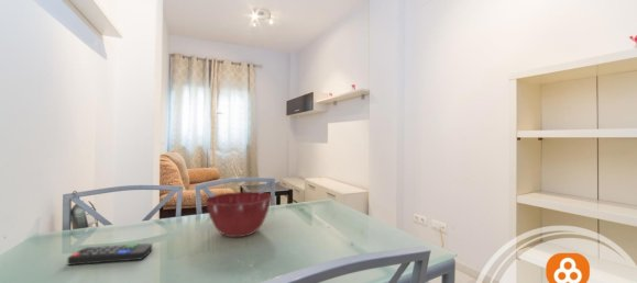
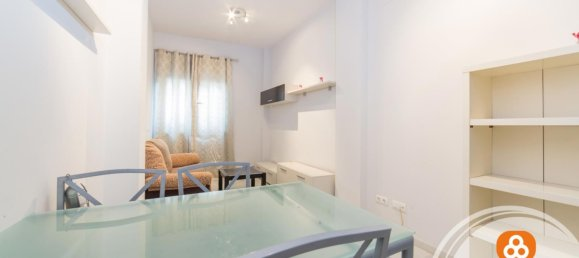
- mixing bowl [204,191,273,238]
- remote control [66,242,153,265]
